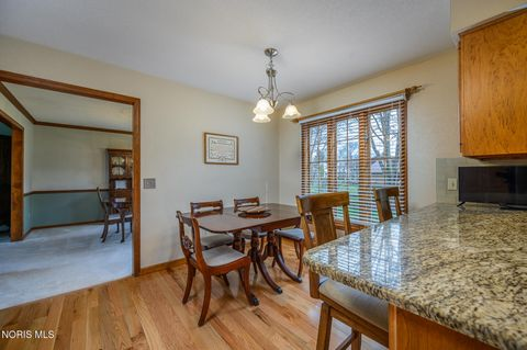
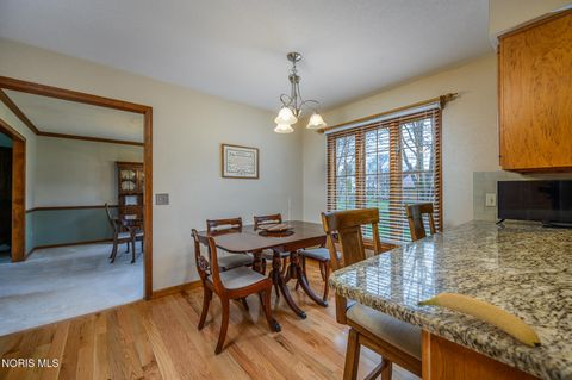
+ banana [416,292,543,349]
